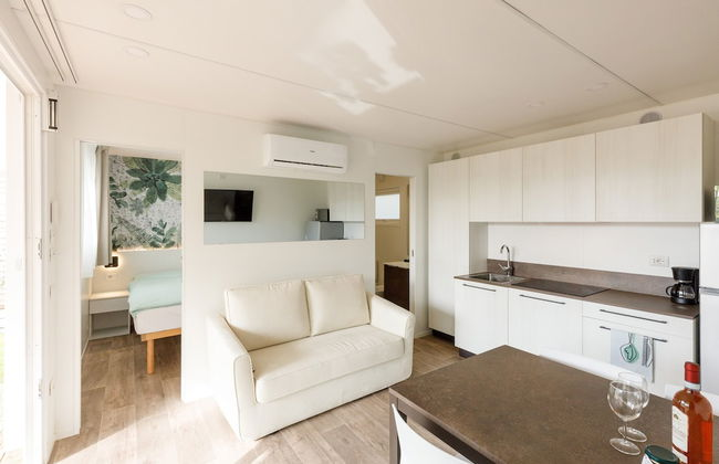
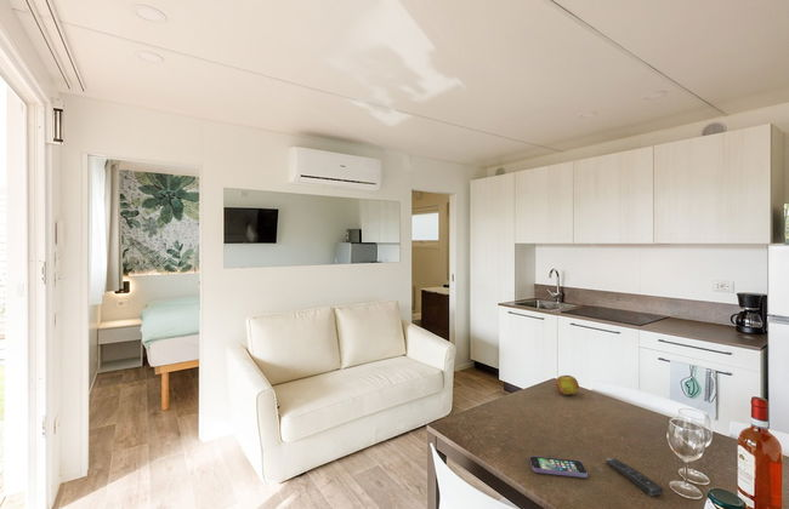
+ fruit [555,374,580,396]
+ remote control [604,457,665,497]
+ smartphone [529,454,589,479]
